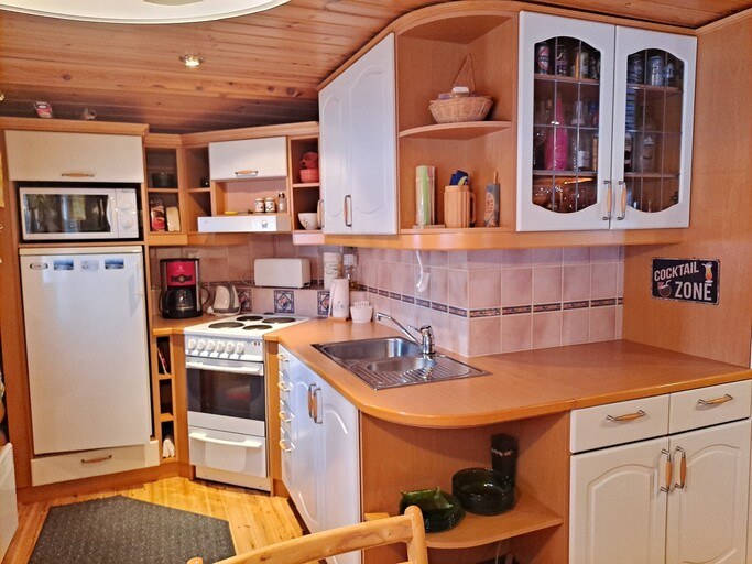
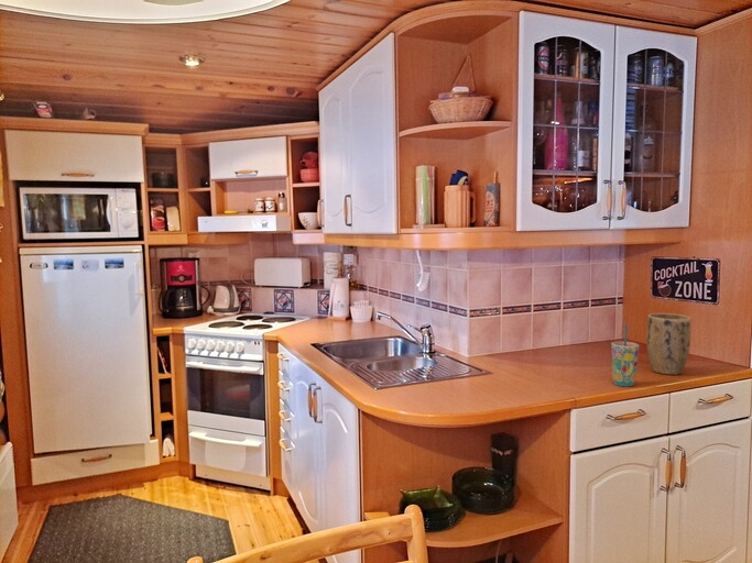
+ plant pot [646,312,691,376]
+ cup [610,323,640,387]
